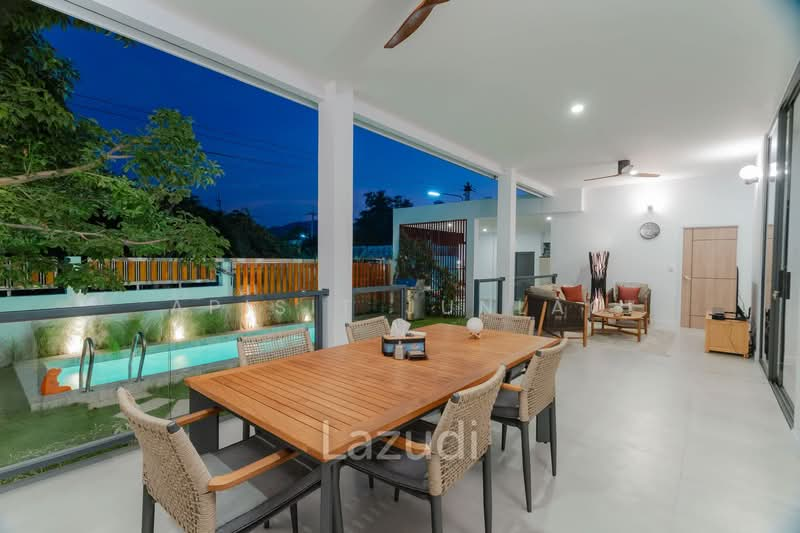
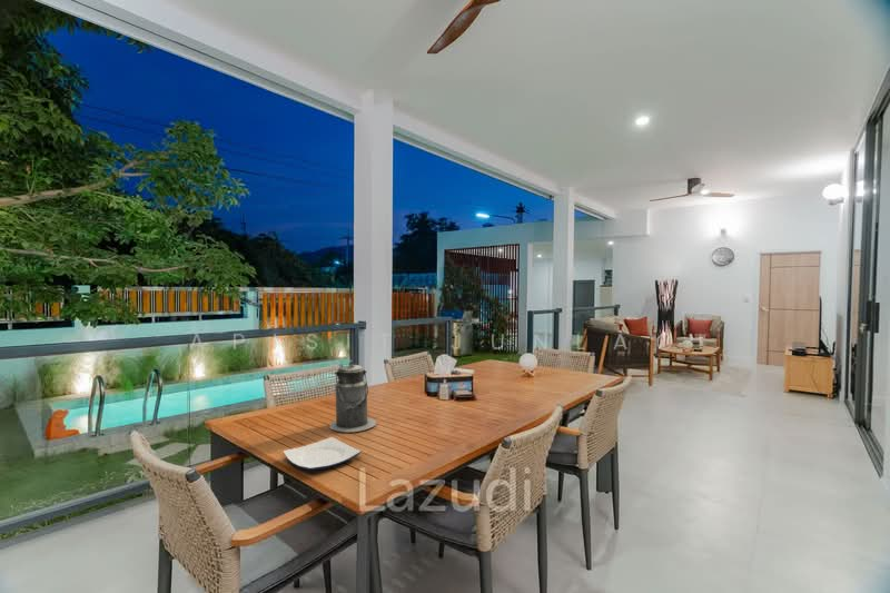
+ plate [281,436,362,472]
+ canister [328,359,377,433]
